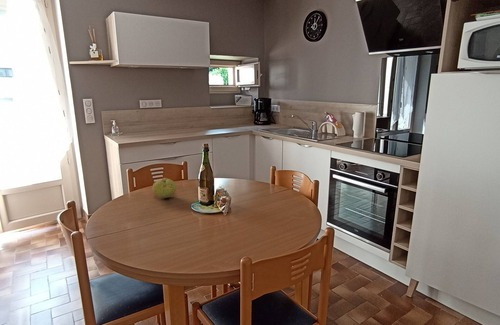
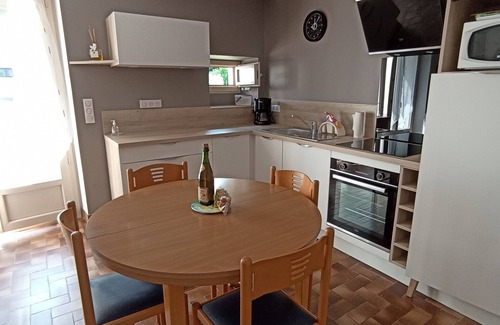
- fruit [152,177,177,199]
